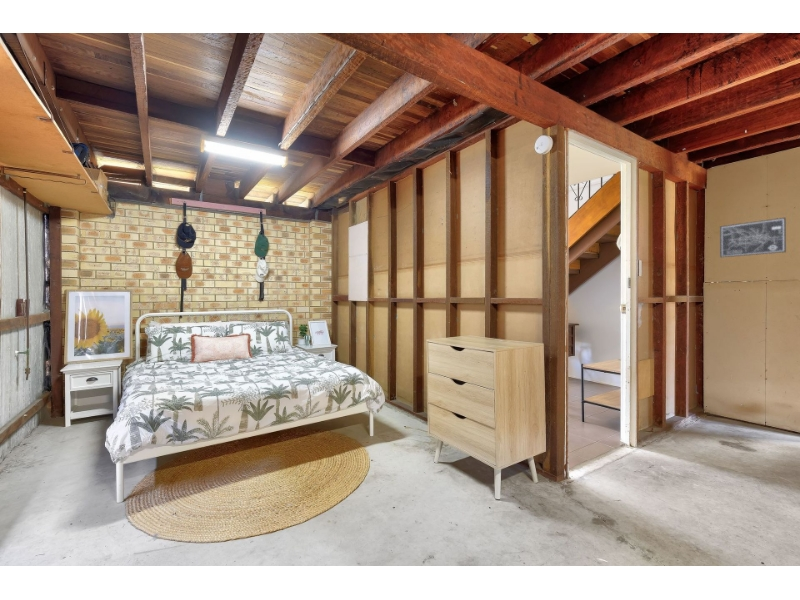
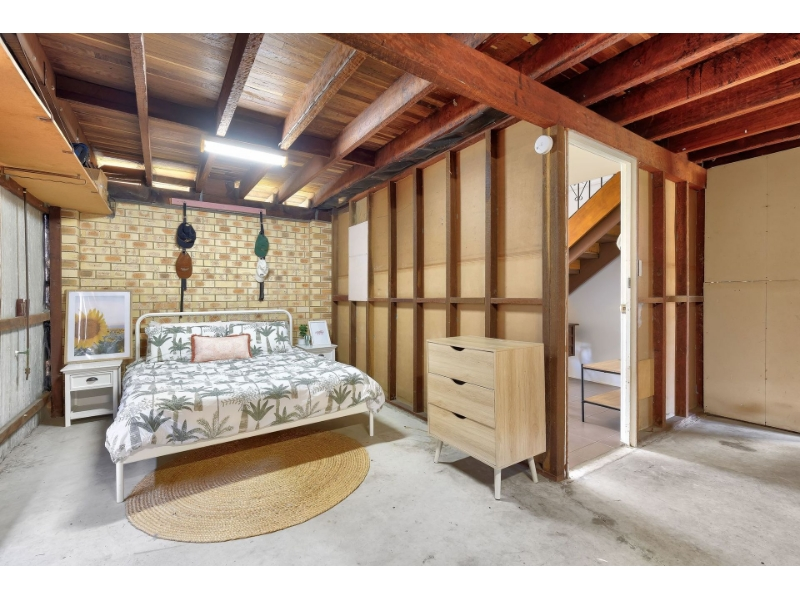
- wall art [719,217,787,258]
